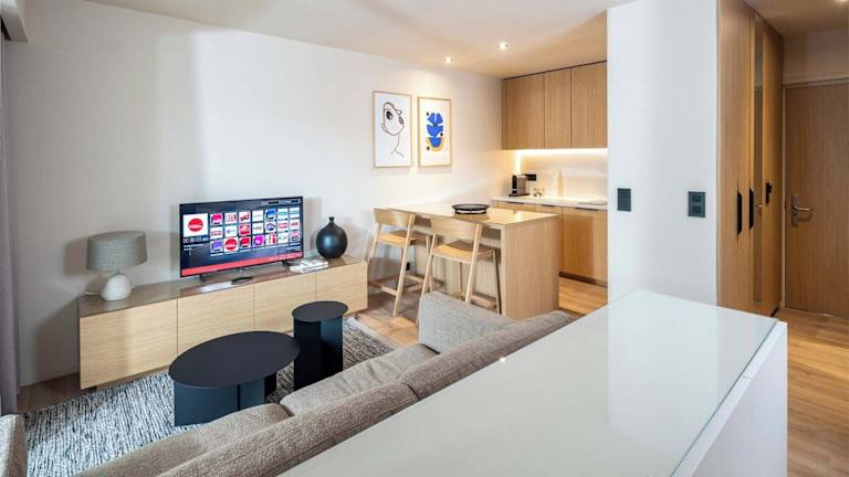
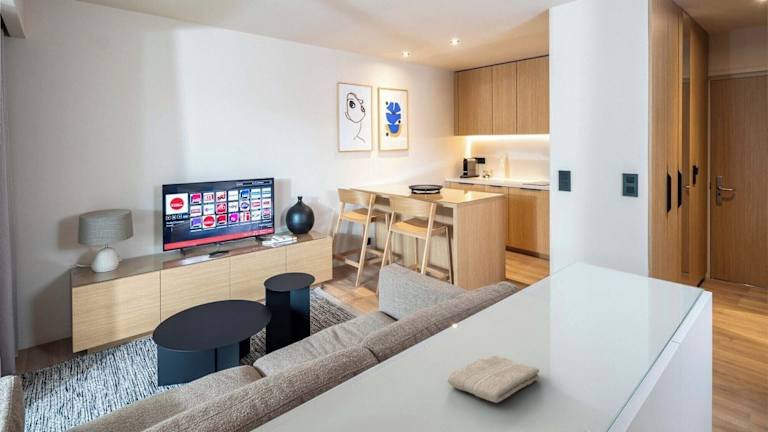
+ washcloth [447,355,540,404]
